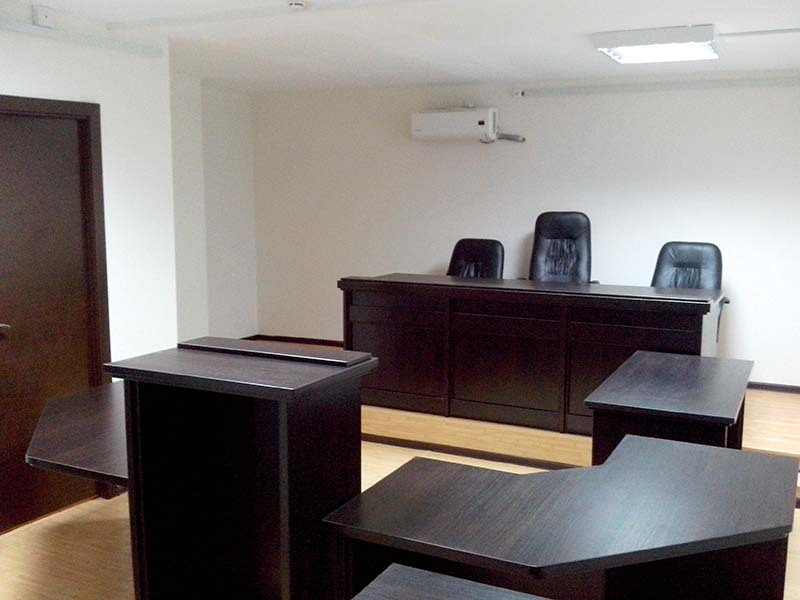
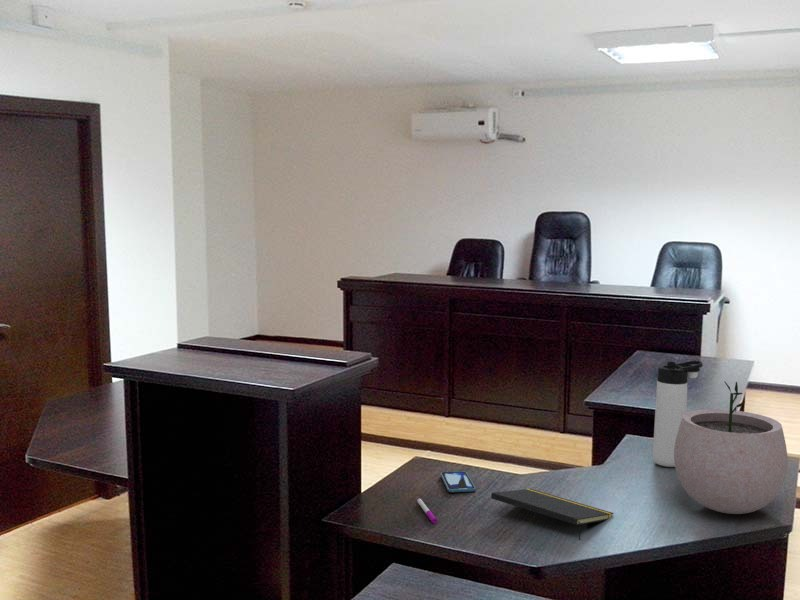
+ notepad [490,488,614,541]
+ thermos bottle [652,360,704,468]
+ smartphone [440,470,477,493]
+ plant pot [674,380,789,515]
+ pen [416,497,438,525]
